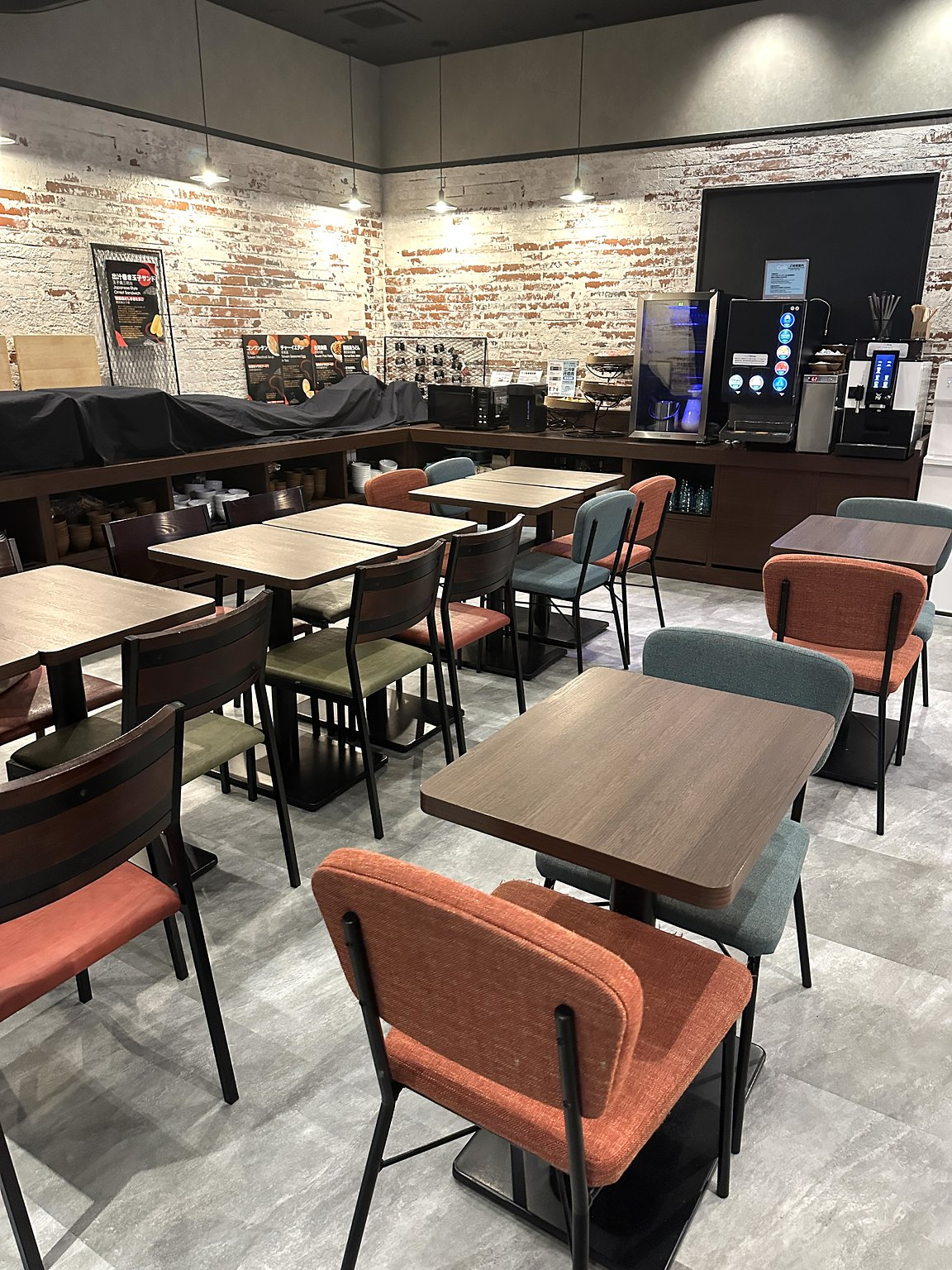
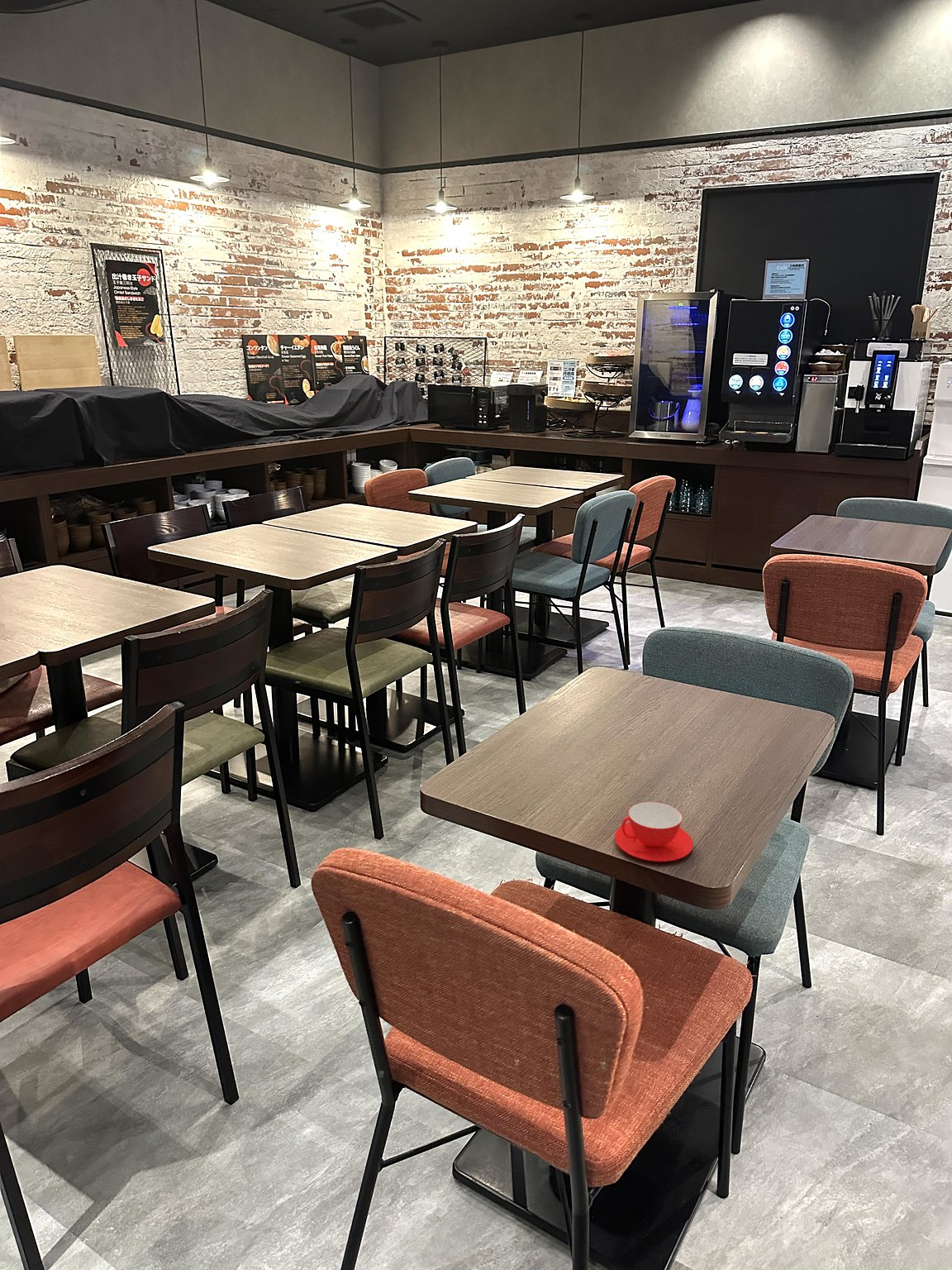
+ teacup [614,801,694,862]
